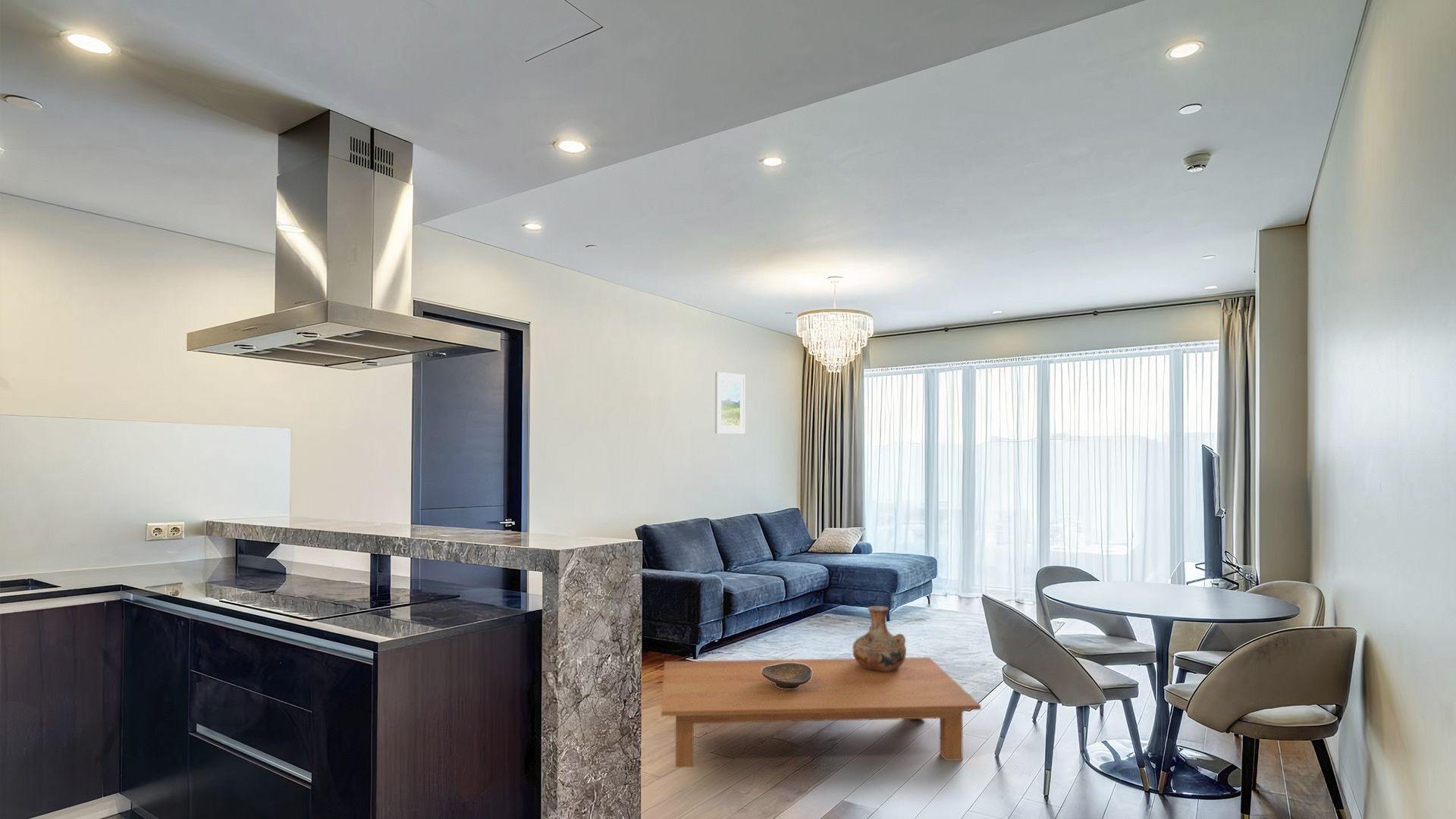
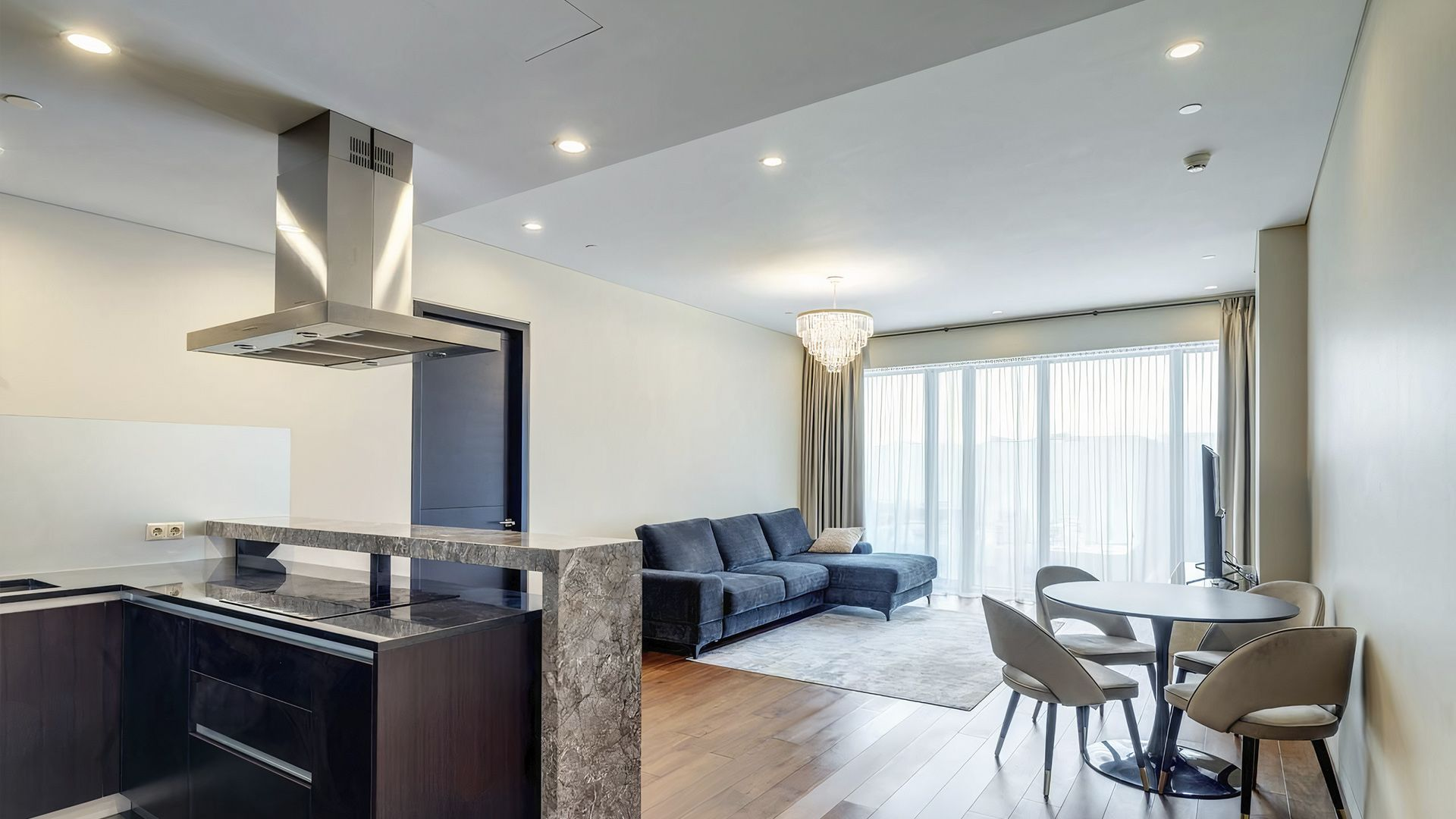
- vase [852,605,907,671]
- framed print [714,372,745,435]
- coffee table [661,657,981,768]
- decorative bowl [761,663,812,689]
